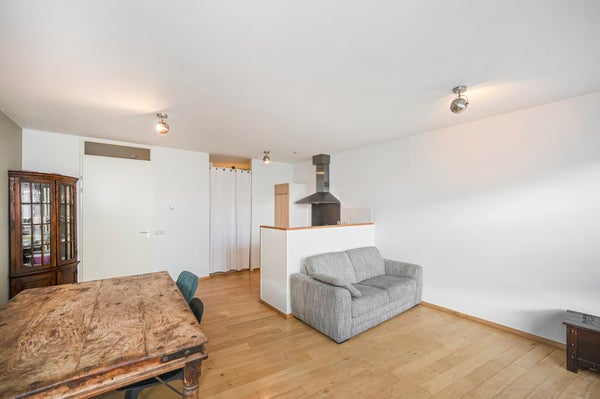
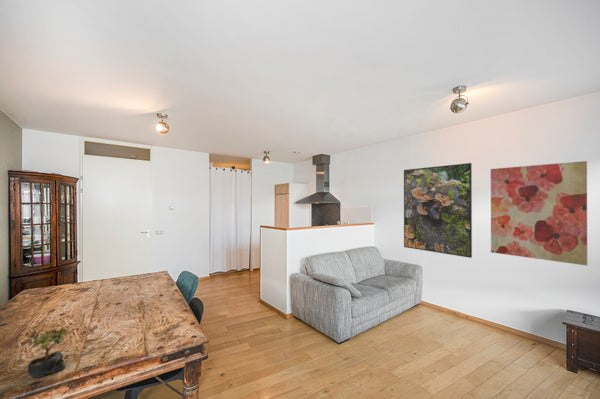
+ succulent plant [21,326,74,379]
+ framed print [403,162,473,259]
+ wall art [490,160,588,267]
